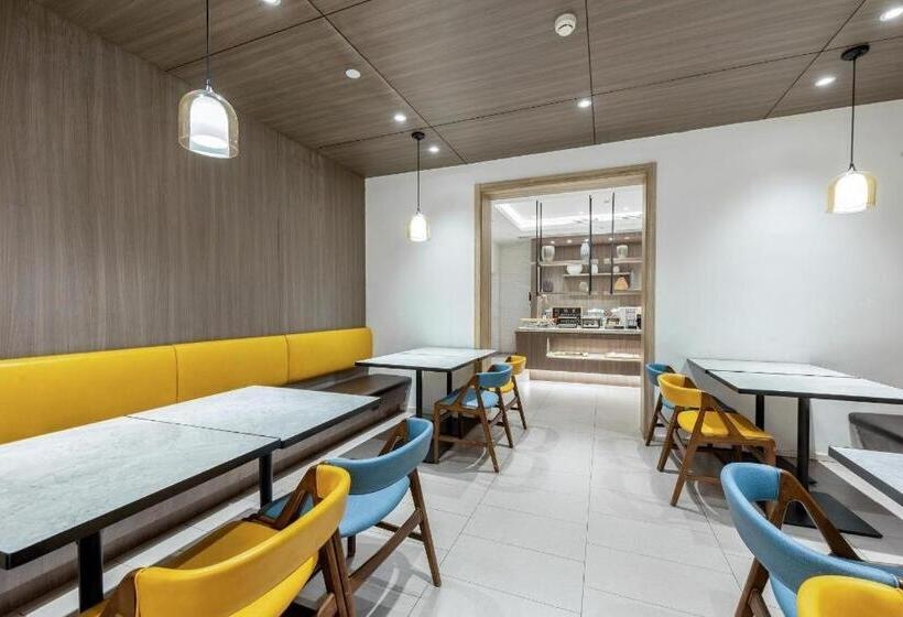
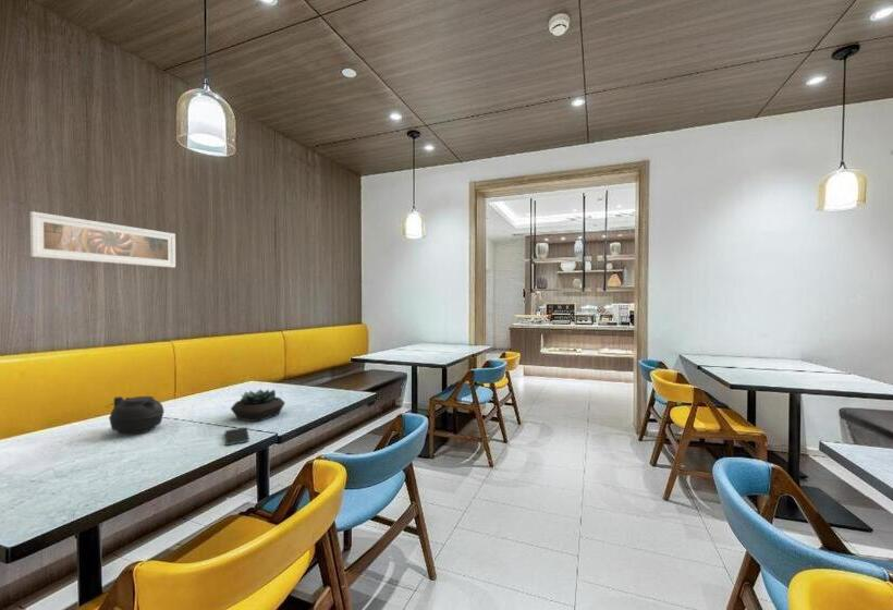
+ smartphone [224,426,250,447]
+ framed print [29,210,176,269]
+ teapot [105,395,166,435]
+ succulent plant [230,388,286,423]
